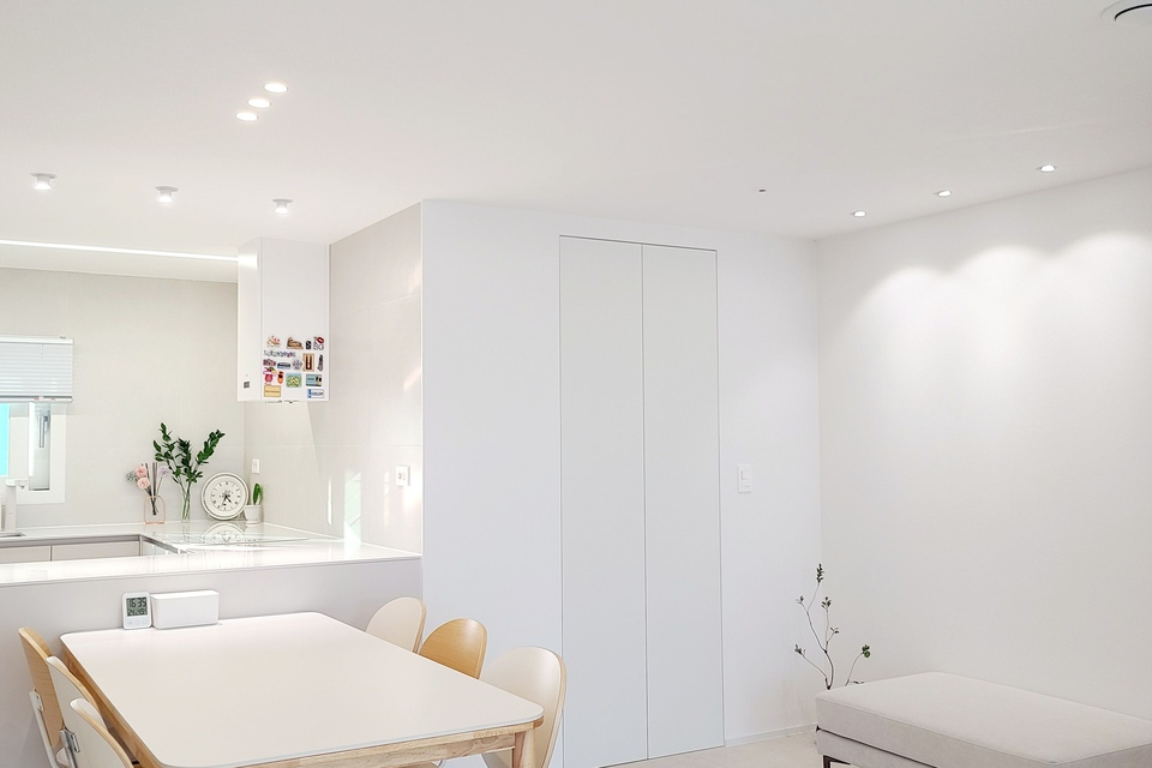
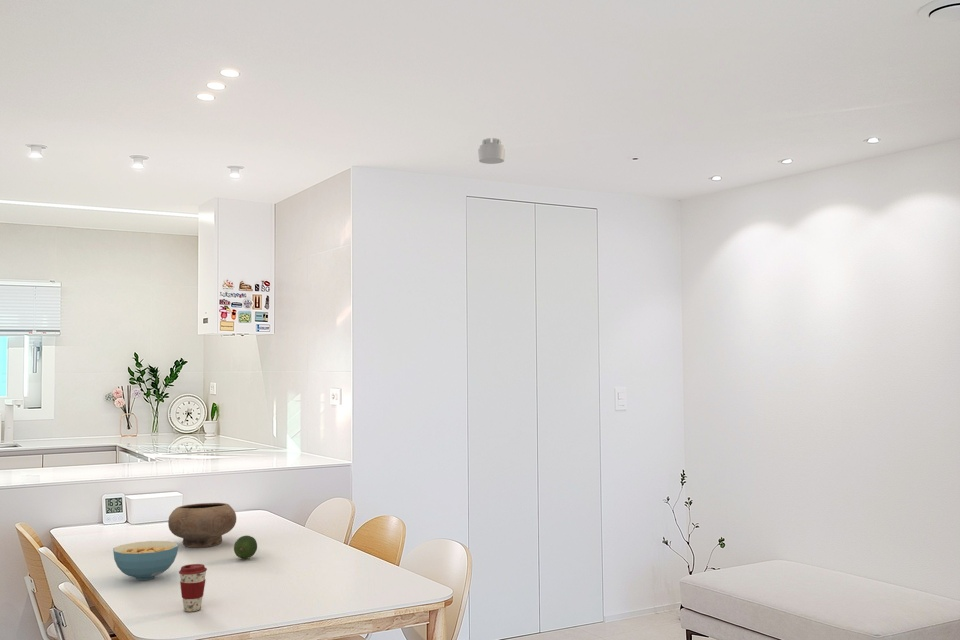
+ bowl [167,502,237,548]
+ smoke detector [477,137,506,165]
+ fruit [233,535,258,560]
+ coffee cup [178,563,208,613]
+ cereal bowl [112,540,179,581]
